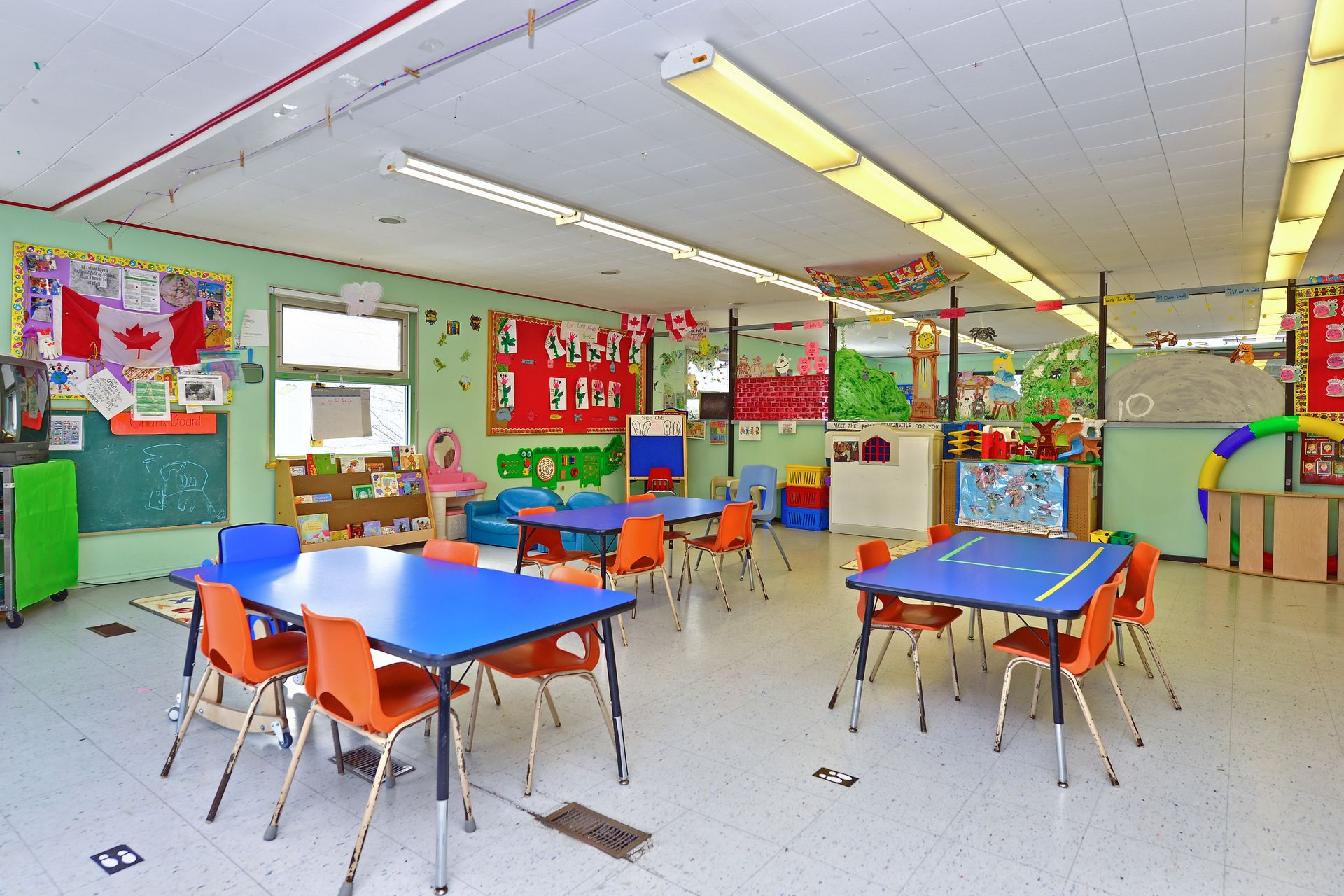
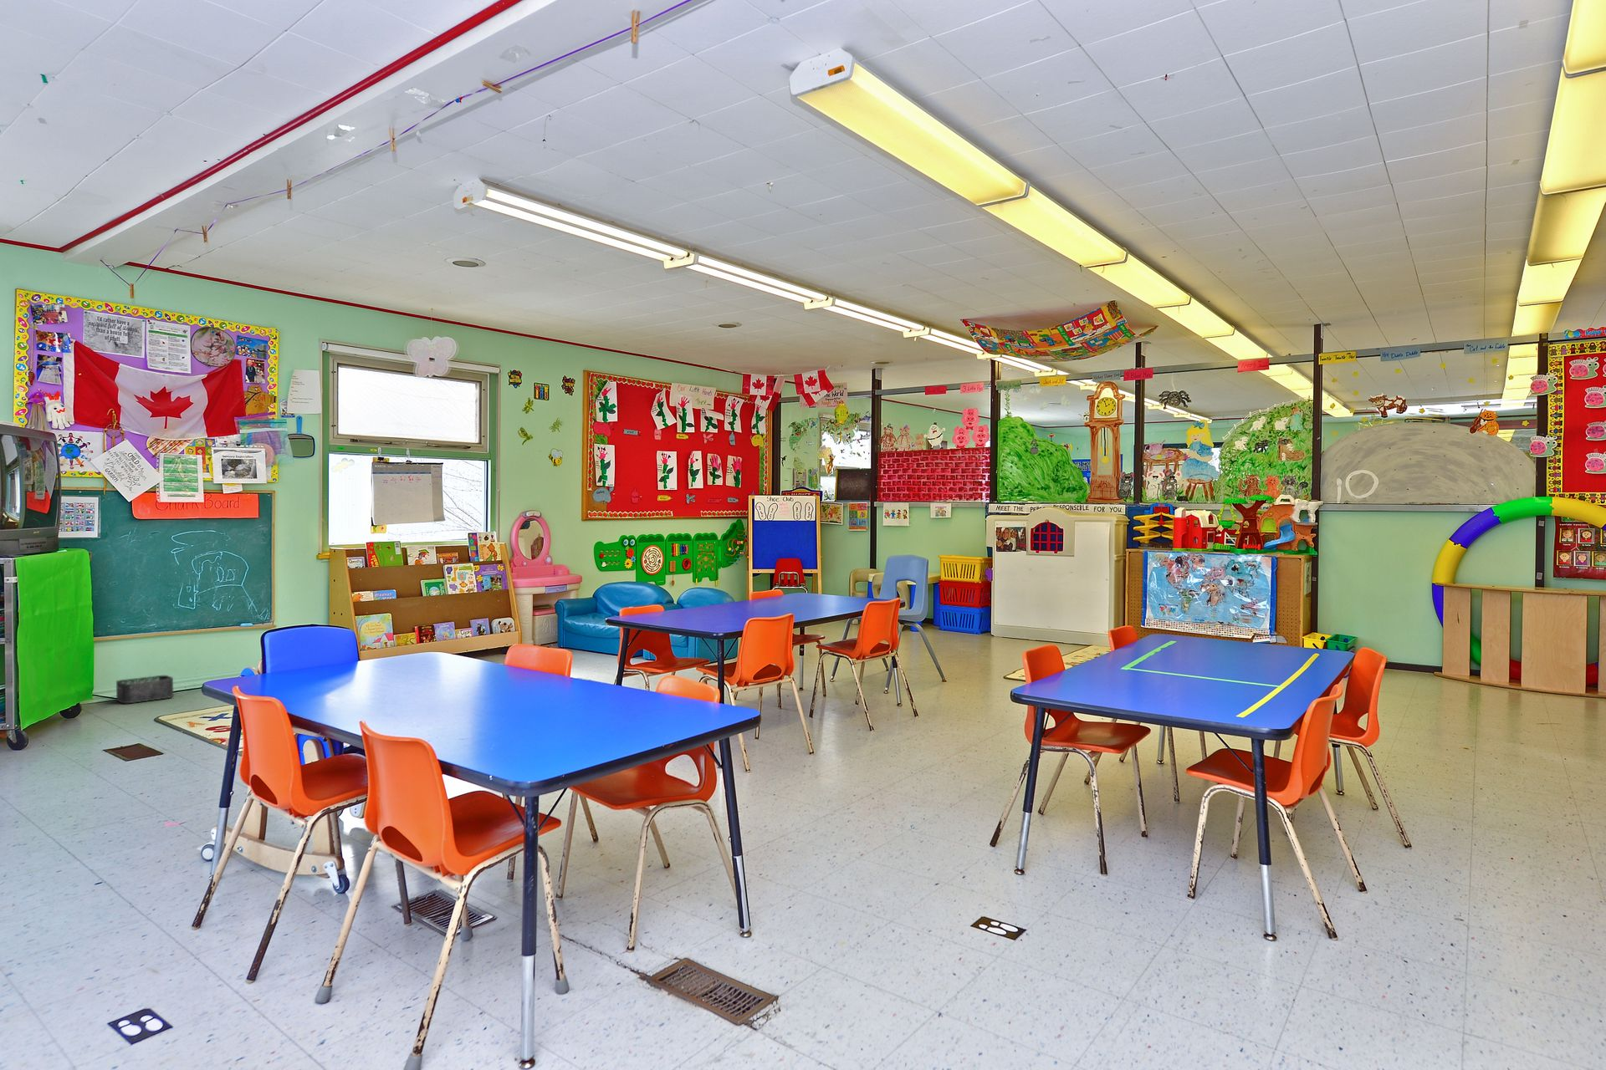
+ storage bin [116,675,174,703]
